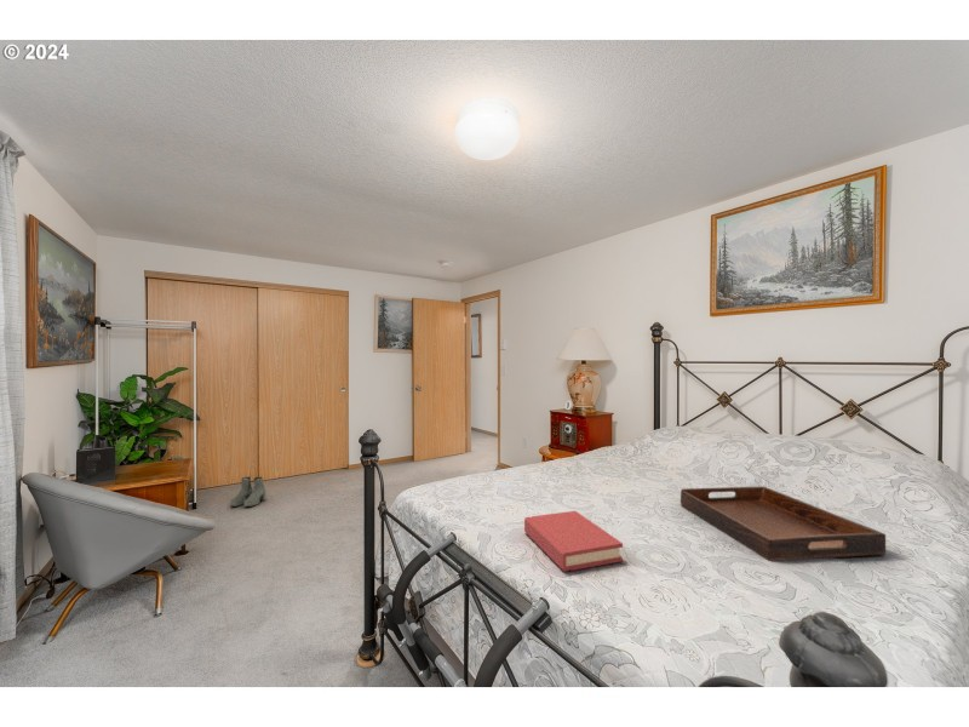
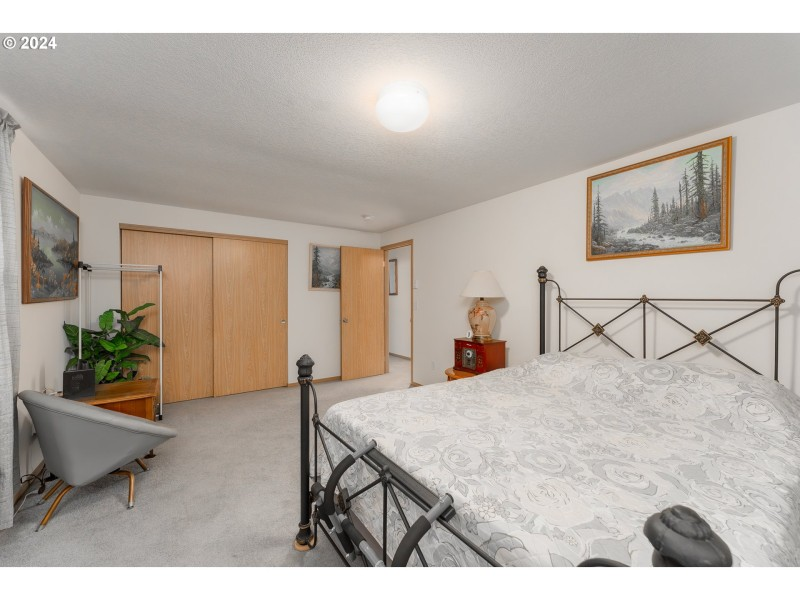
- hardback book [523,510,624,573]
- serving tray [680,486,887,562]
- boots [229,476,266,508]
